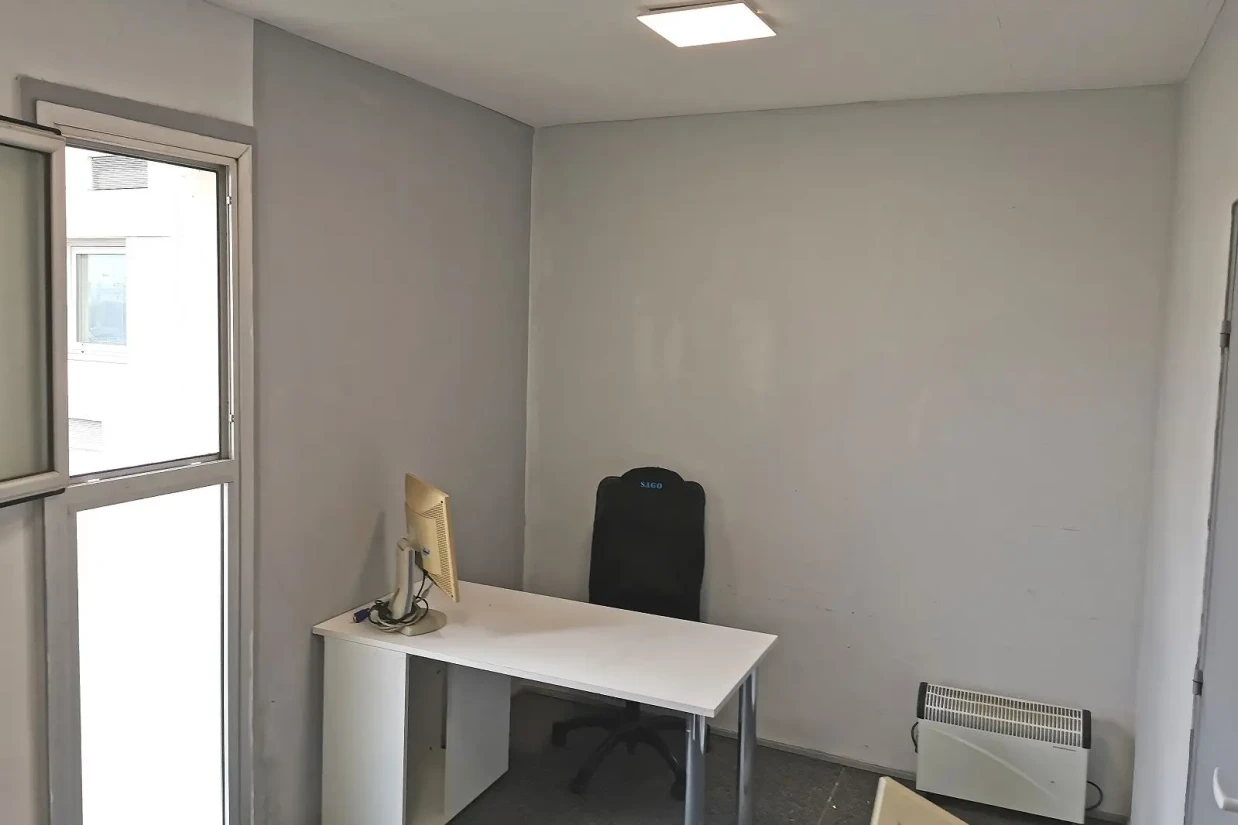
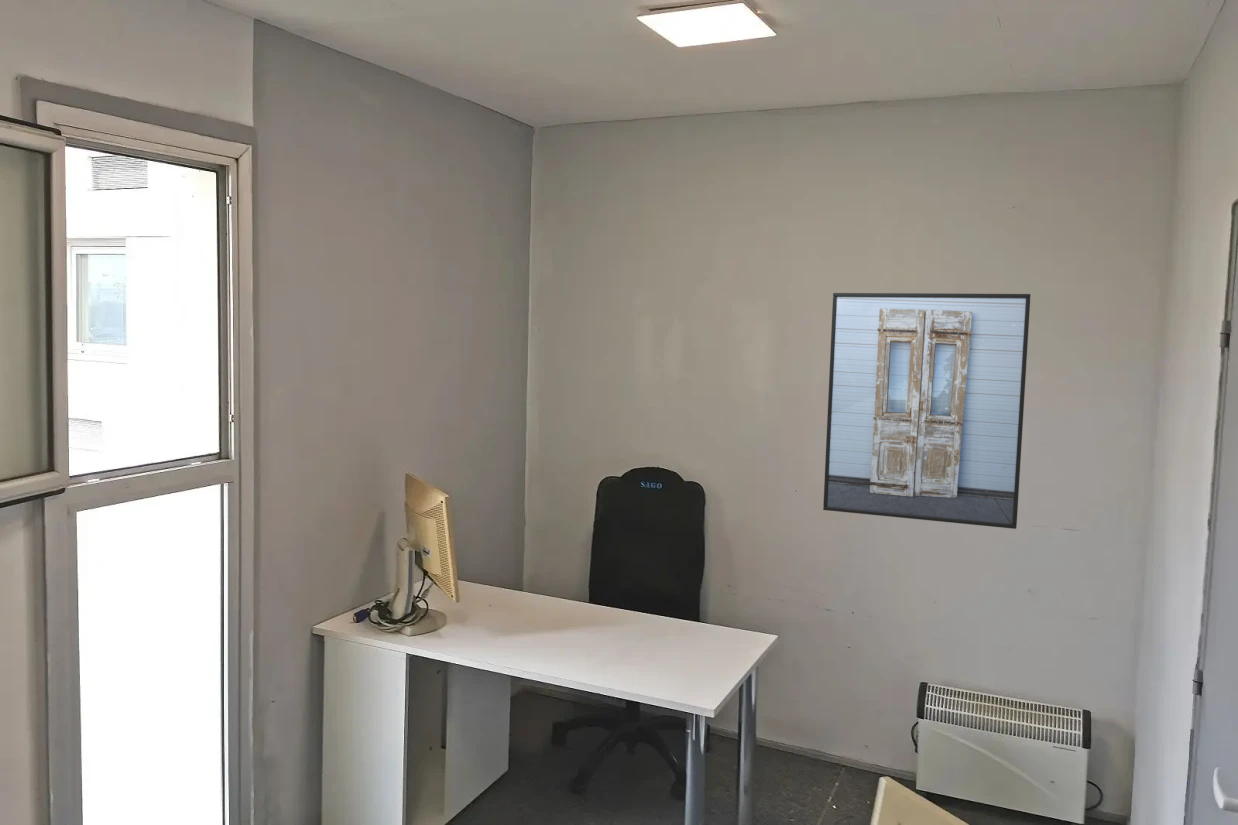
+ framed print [822,292,1032,530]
